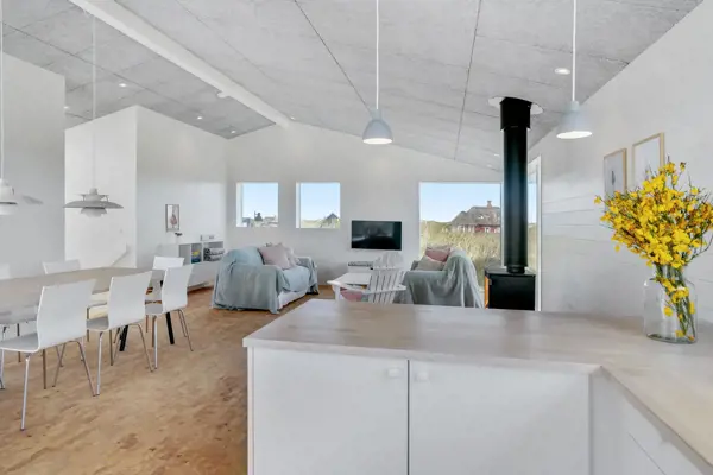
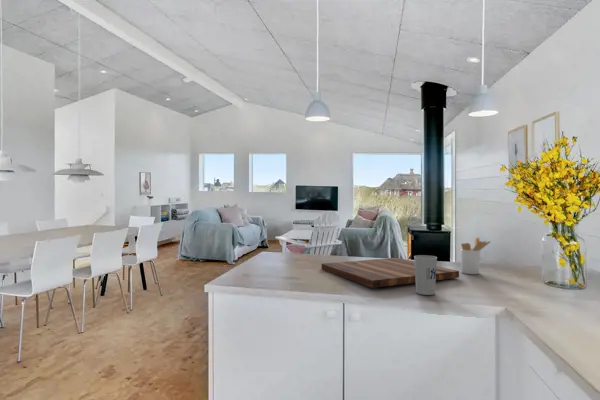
+ utensil holder [459,236,492,275]
+ cup [413,254,438,296]
+ cutting board [321,257,460,289]
